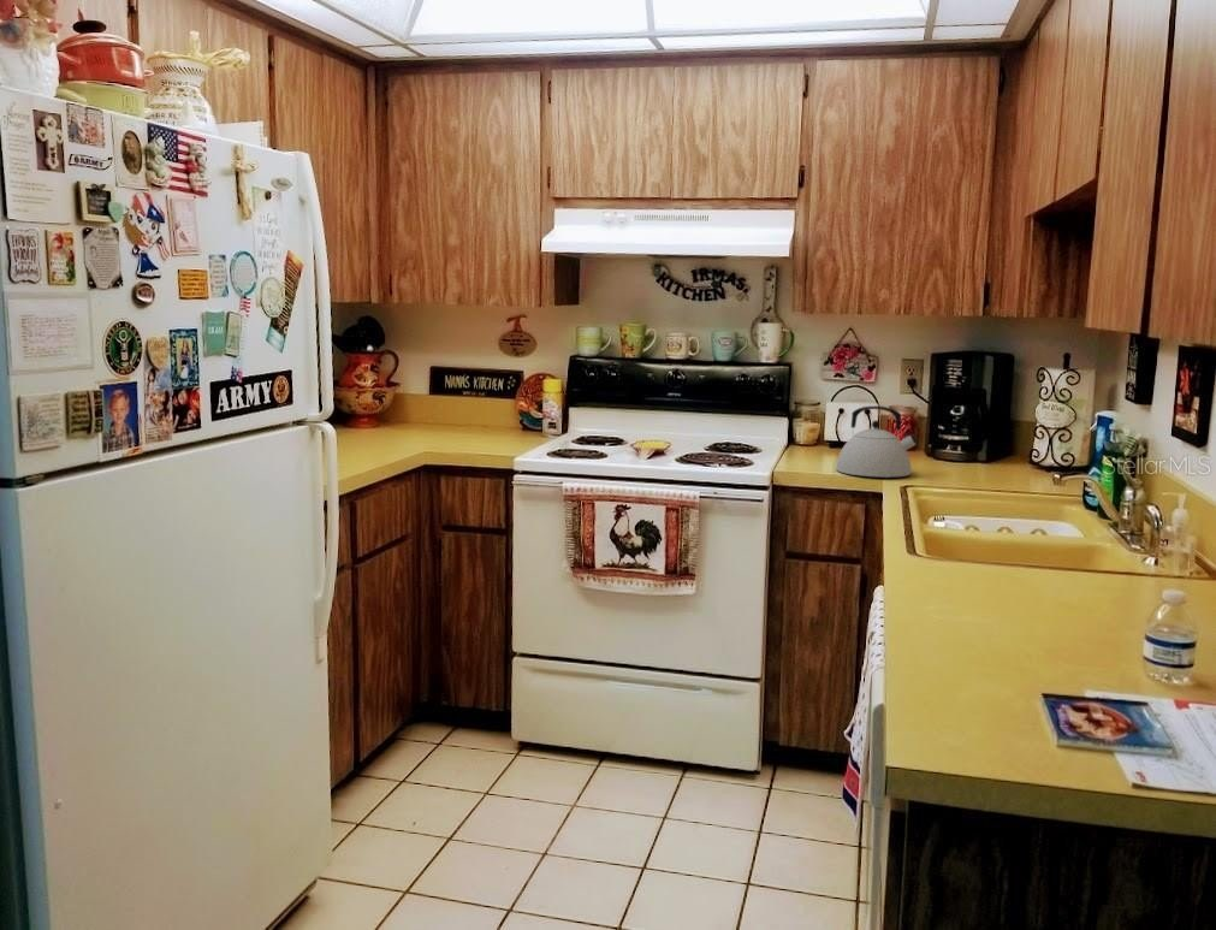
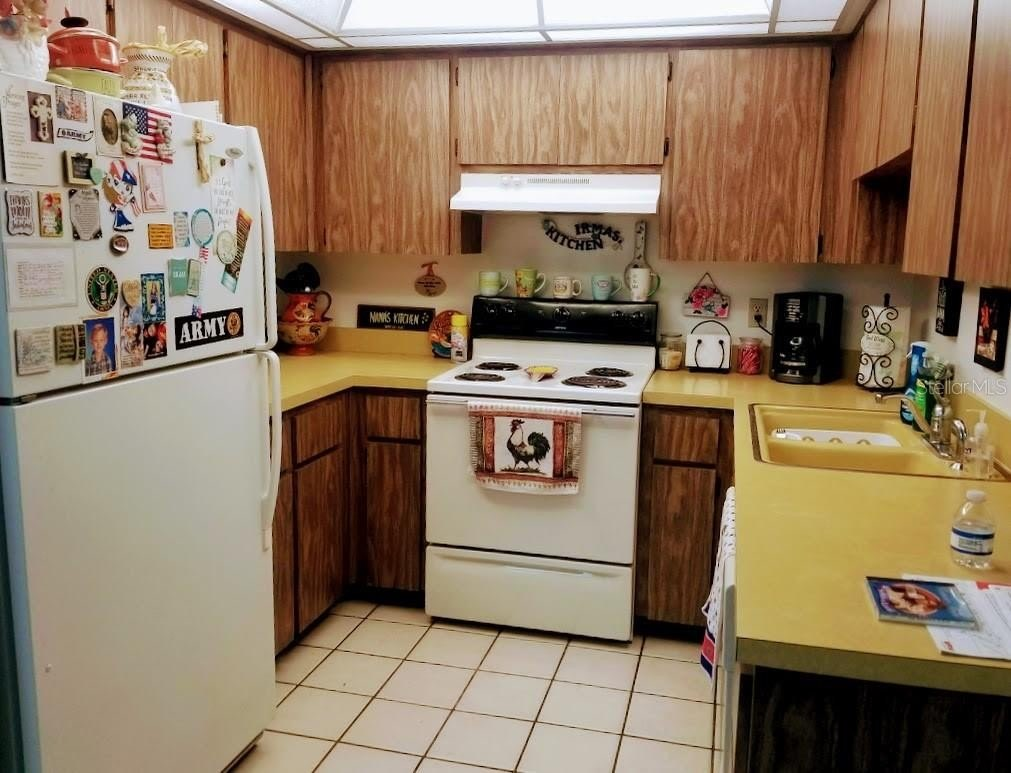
- kettle [835,405,918,479]
